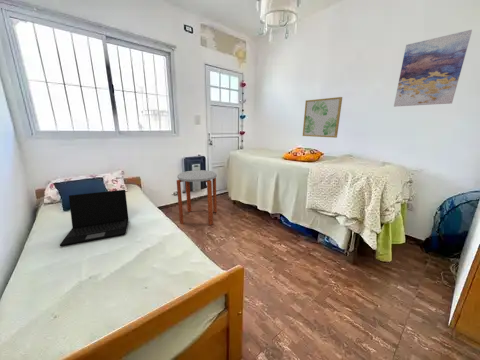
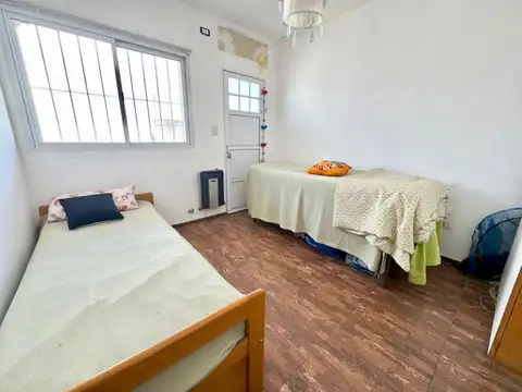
- wall art [393,29,473,107]
- wall art [302,96,343,139]
- side table [176,169,218,226]
- laptop [59,189,129,247]
